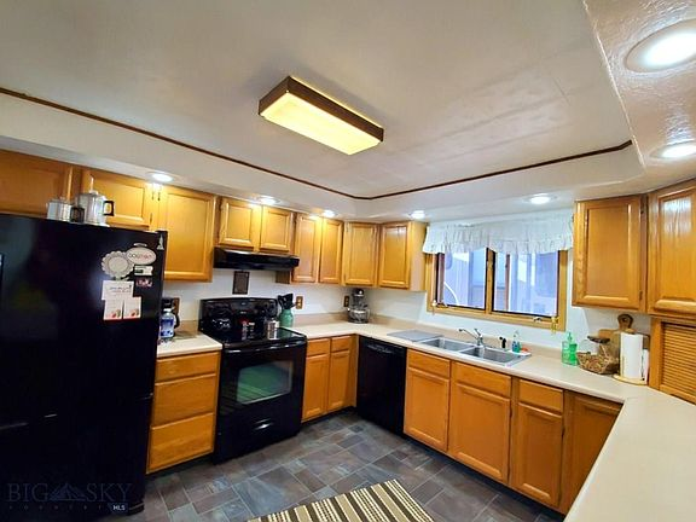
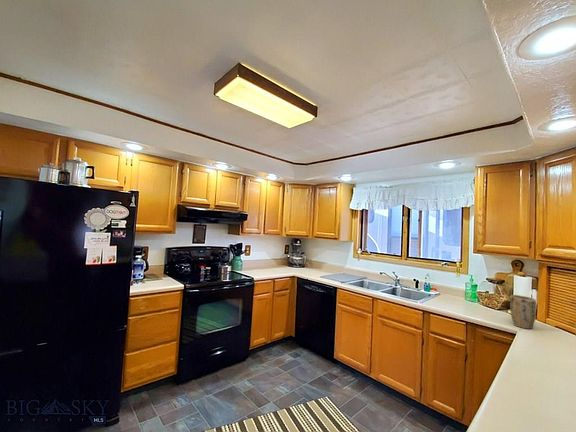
+ plant pot [509,294,537,330]
